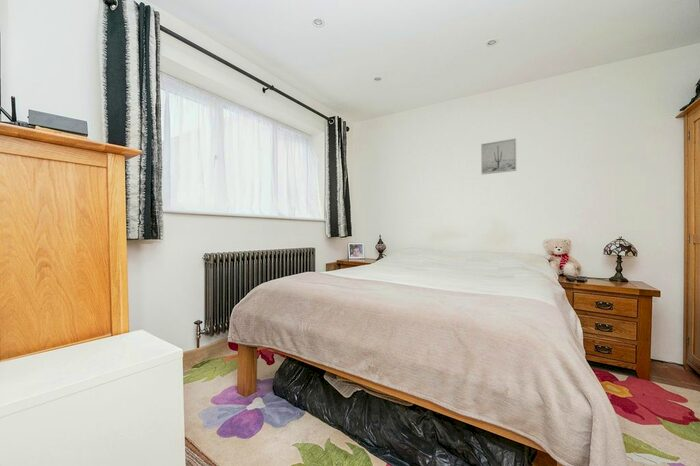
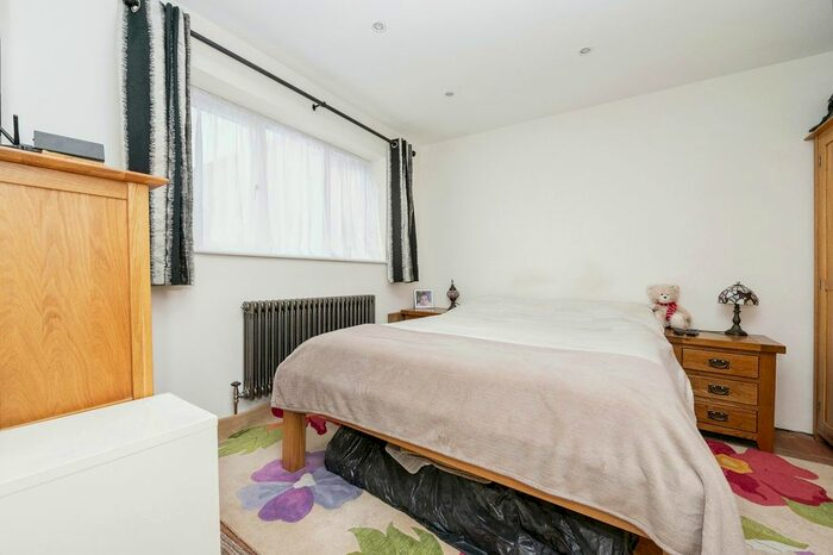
- wall art [480,137,517,176]
